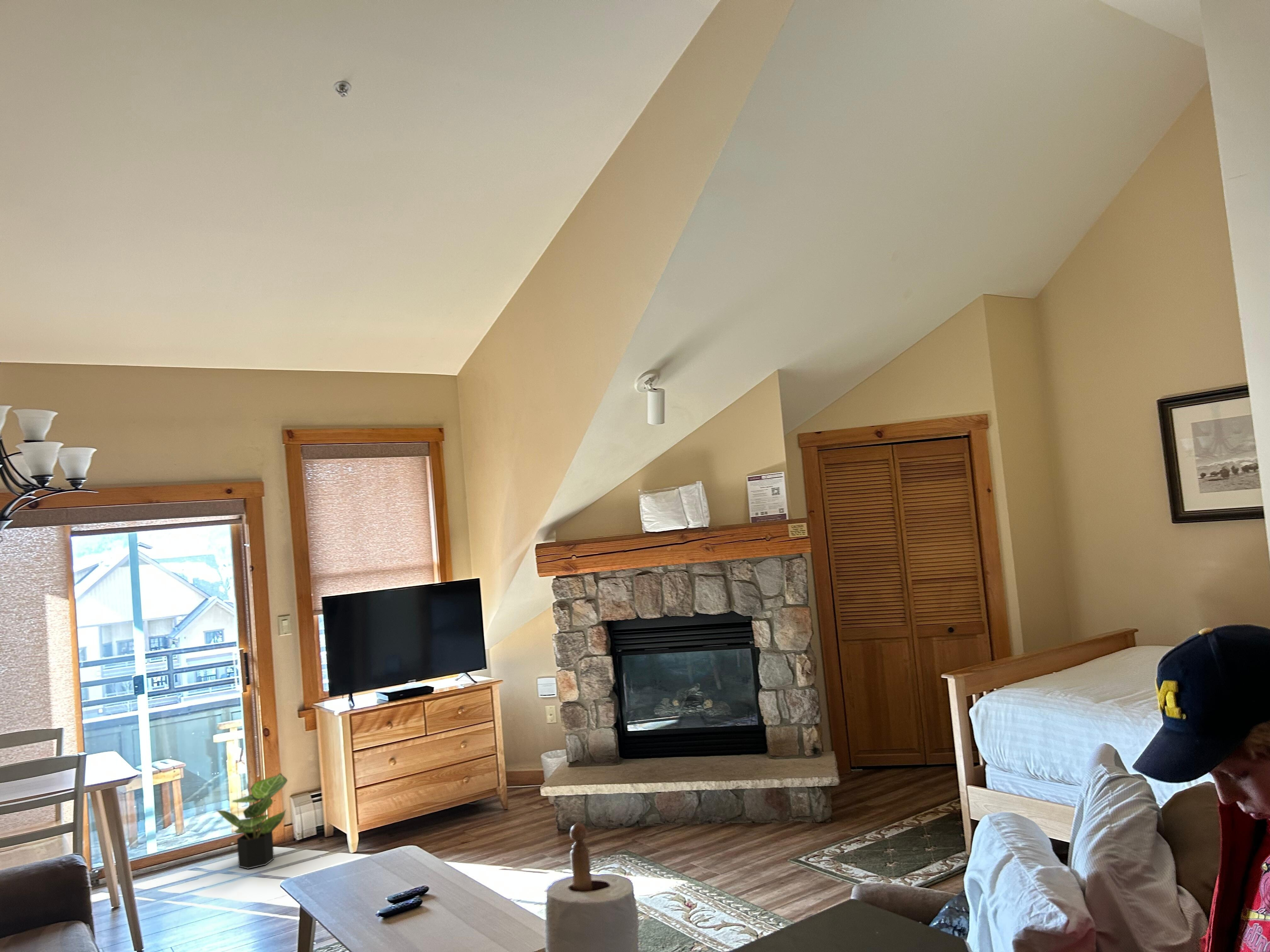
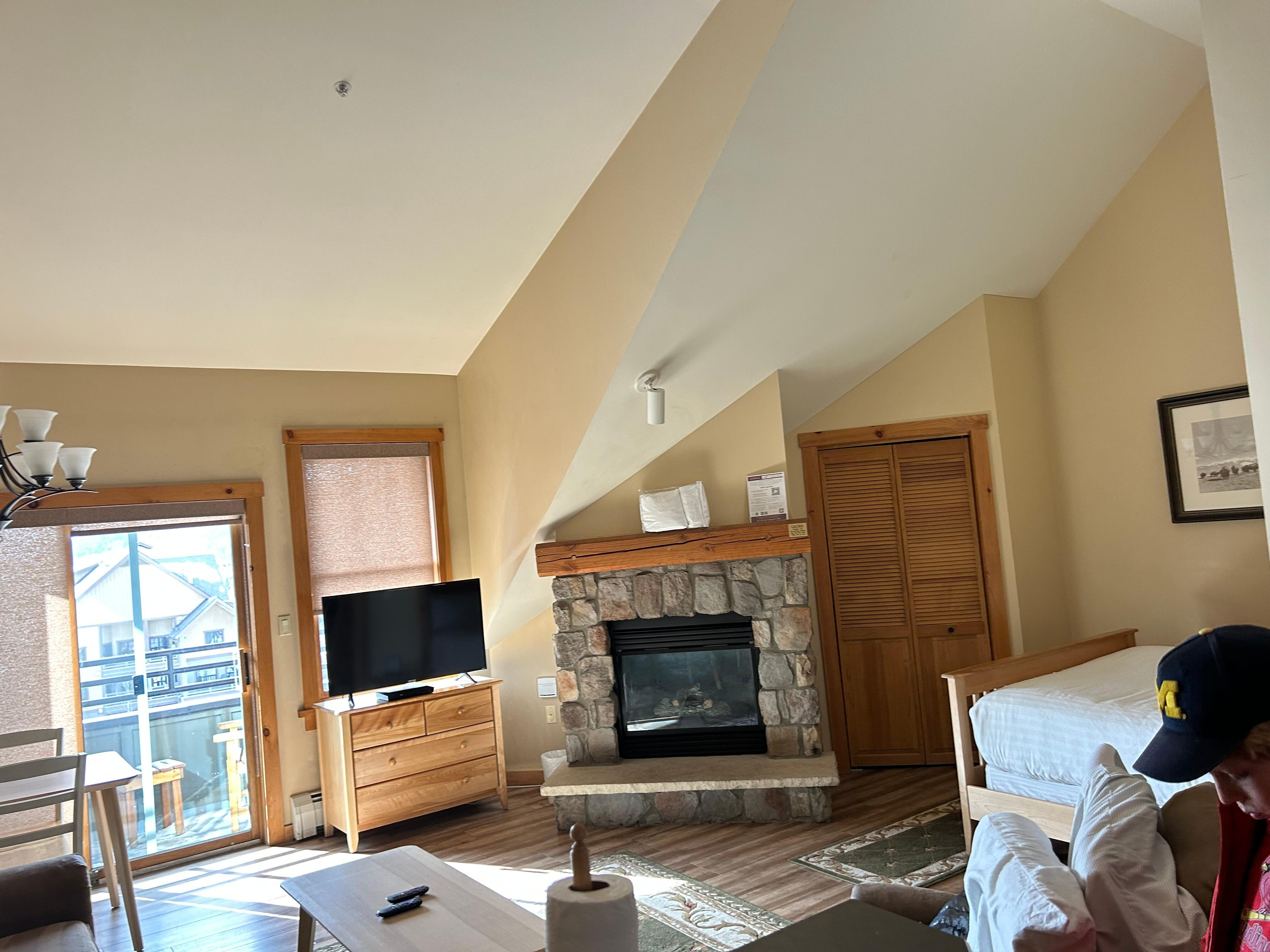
- potted plant [216,773,288,869]
